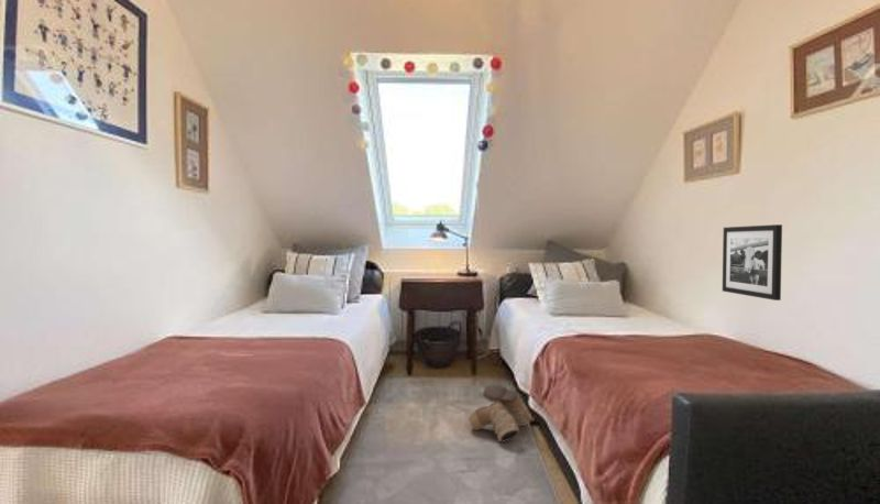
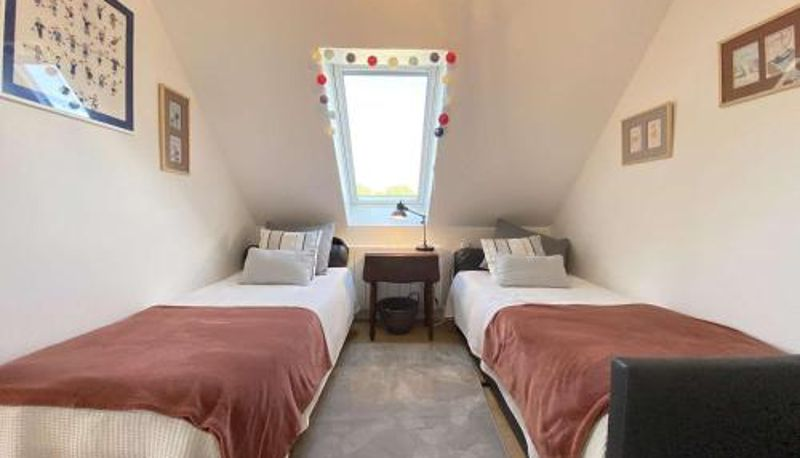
- boots [468,383,531,443]
- picture frame [722,223,783,302]
